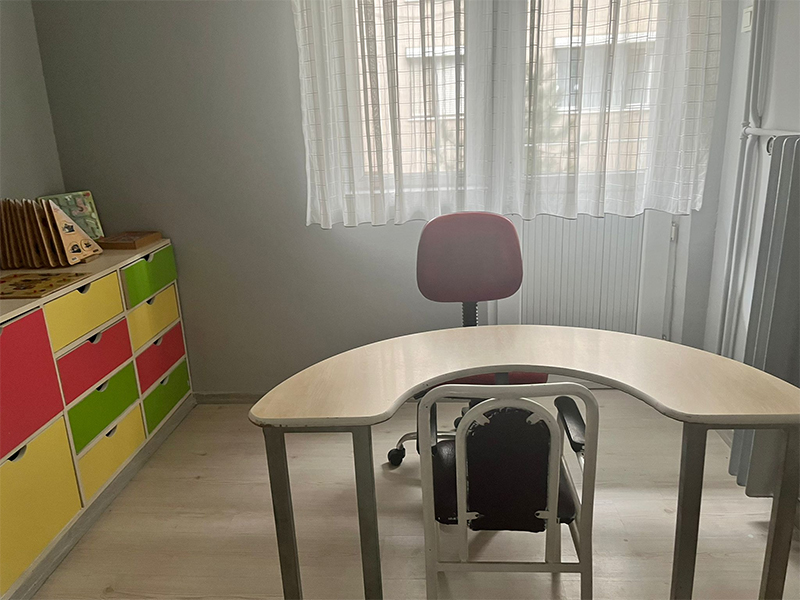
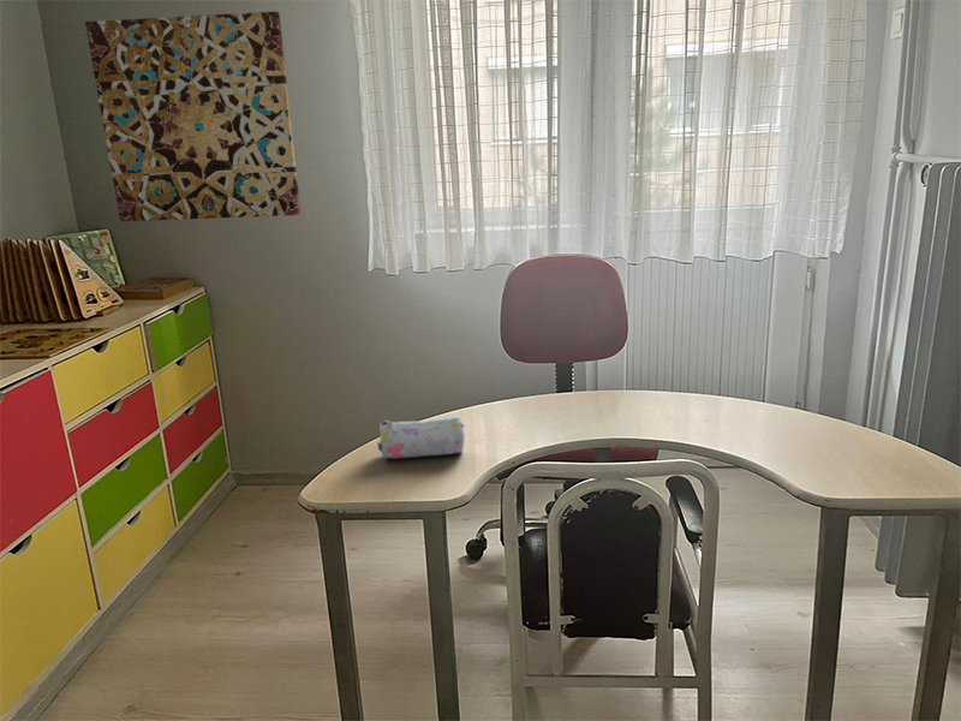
+ wall art [84,10,302,222]
+ pencil case [376,415,466,459]
